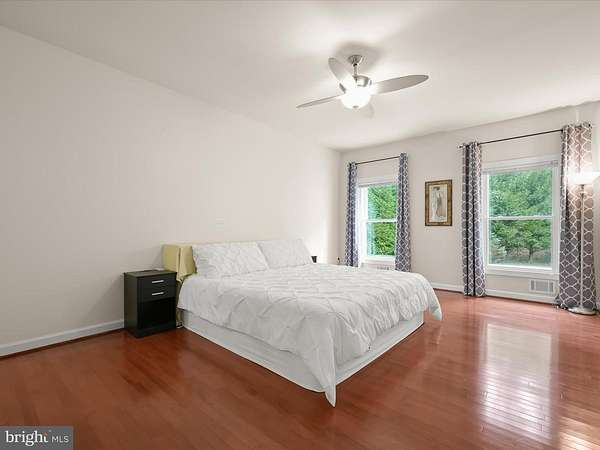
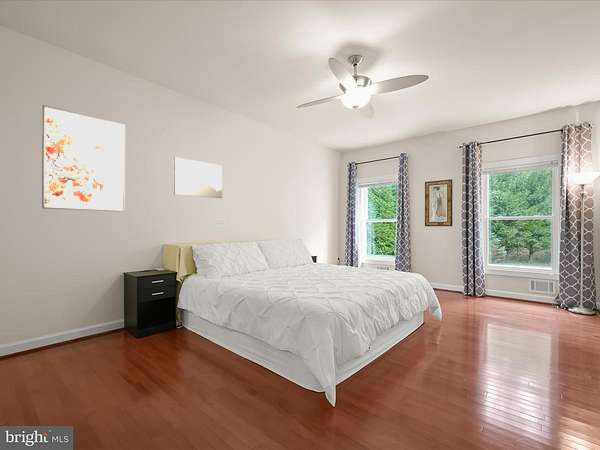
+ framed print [41,104,126,212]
+ wall art [174,156,223,199]
